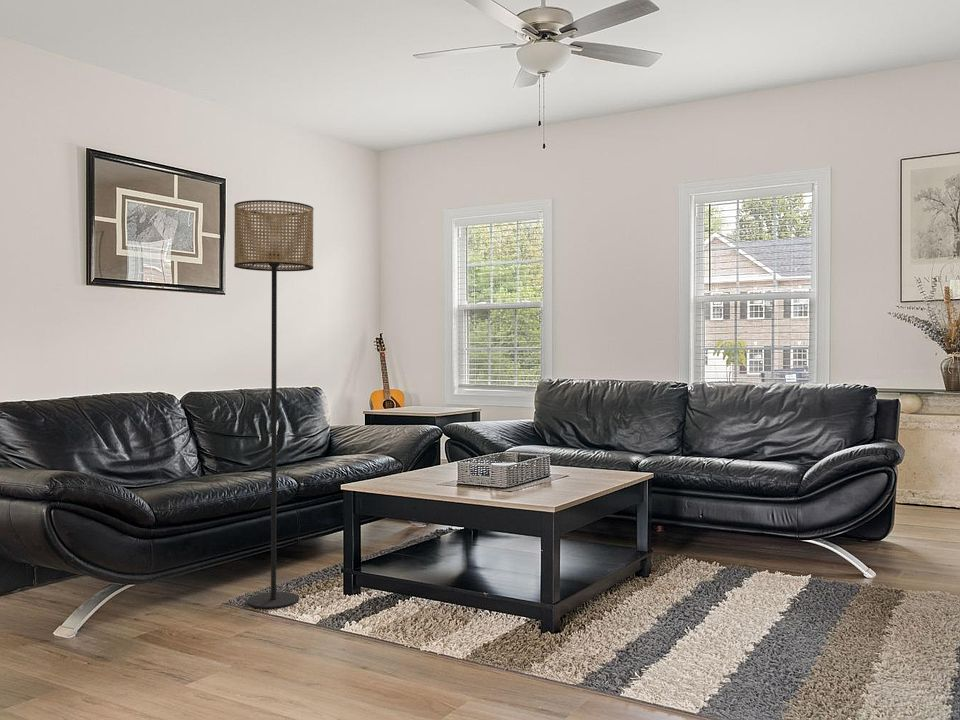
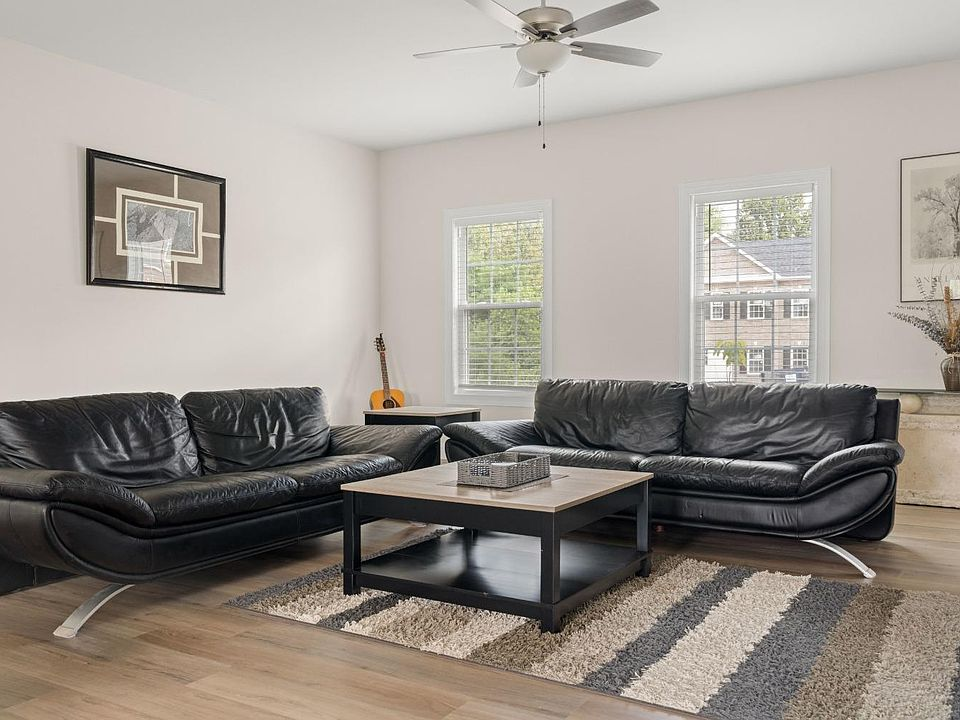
- floor lamp [233,199,315,609]
